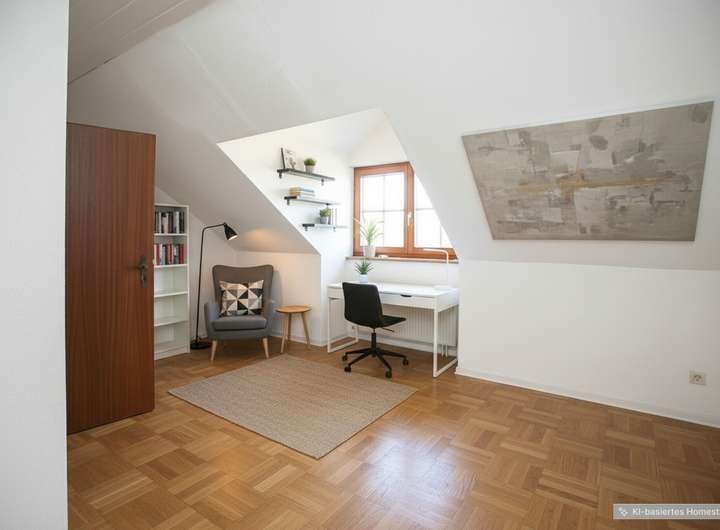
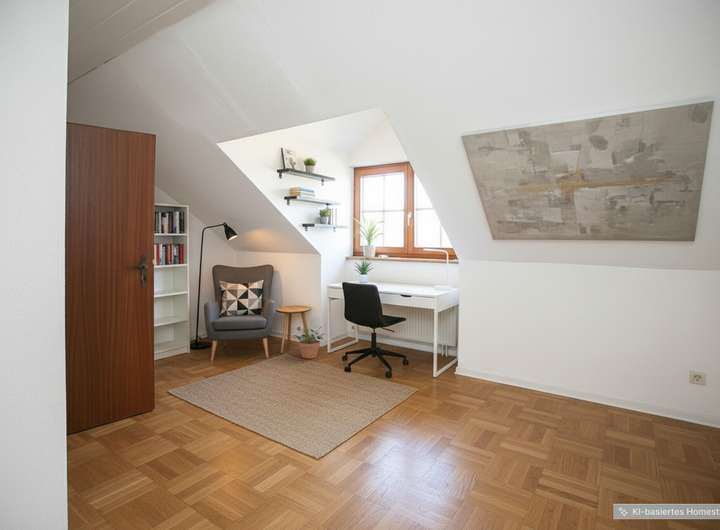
+ potted plant [293,324,324,360]
